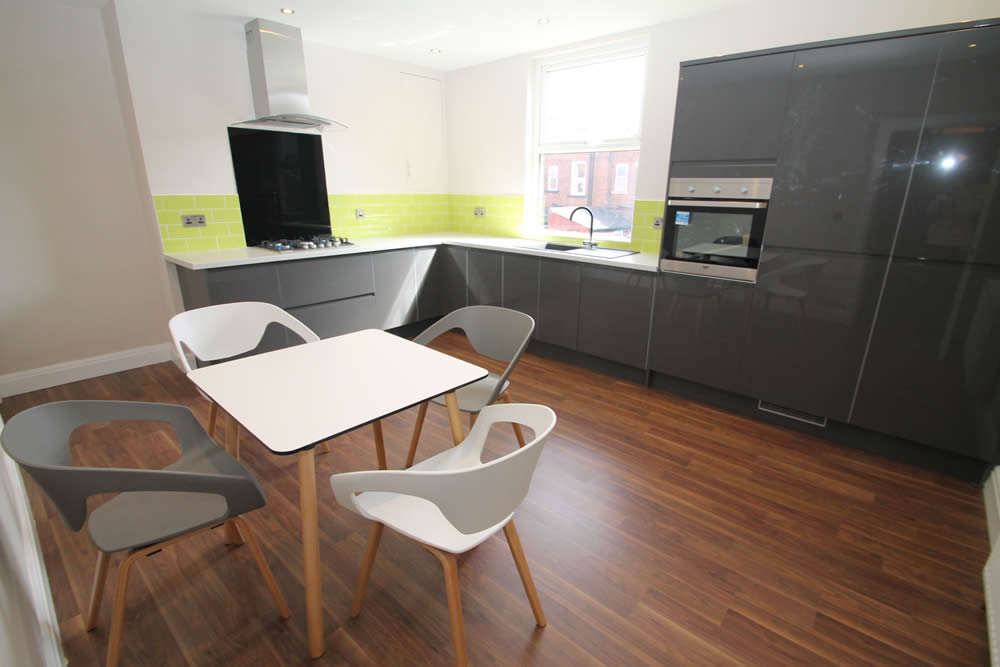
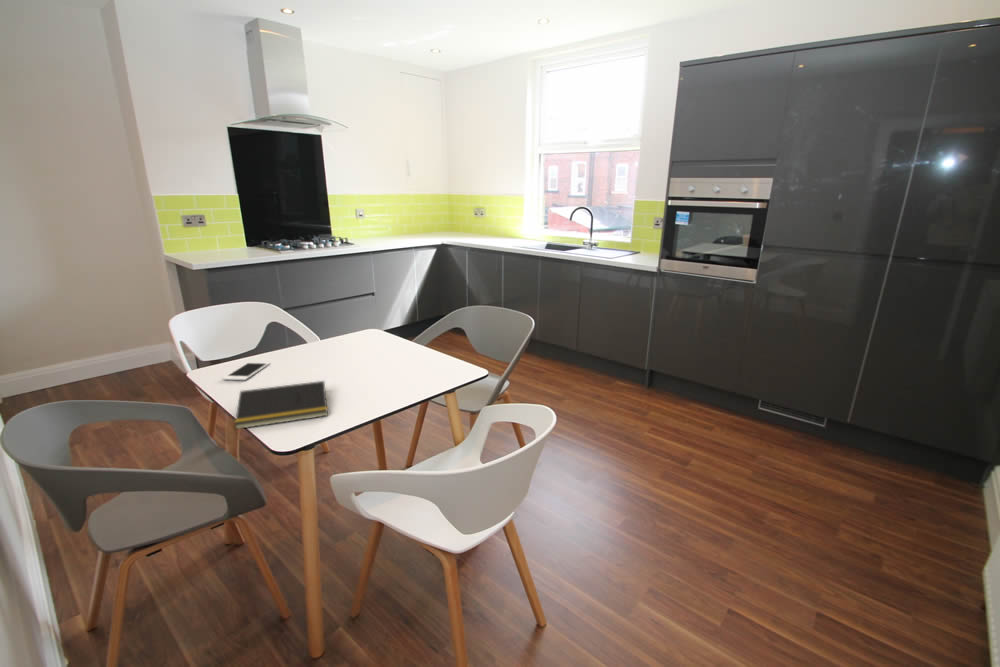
+ notepad [234,380,329,430]
+ cell phone [222,361,271,381]
